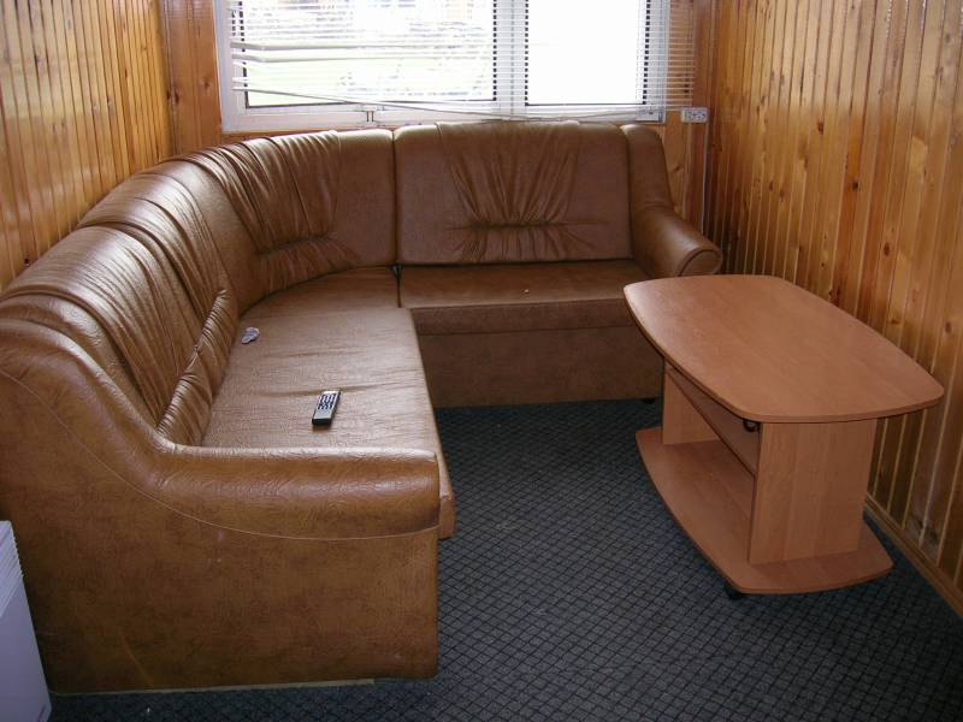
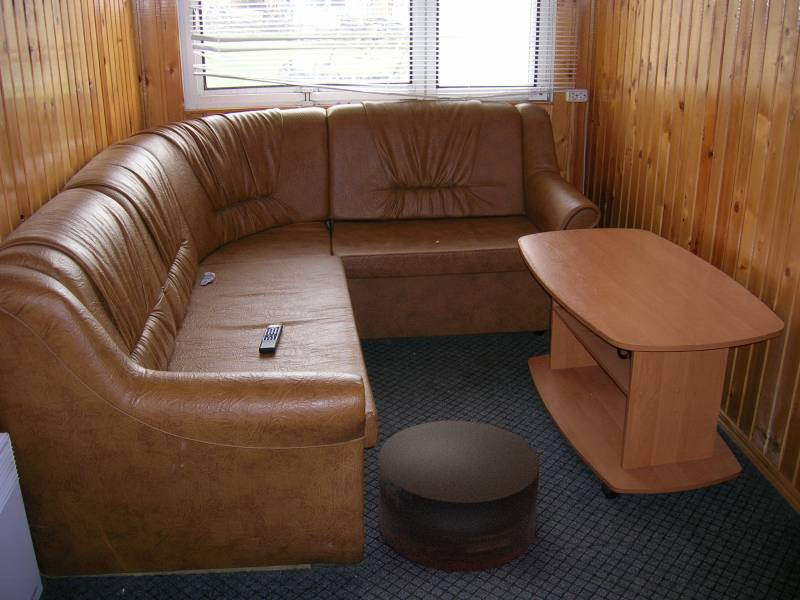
+ stool [378,420,541,572]
